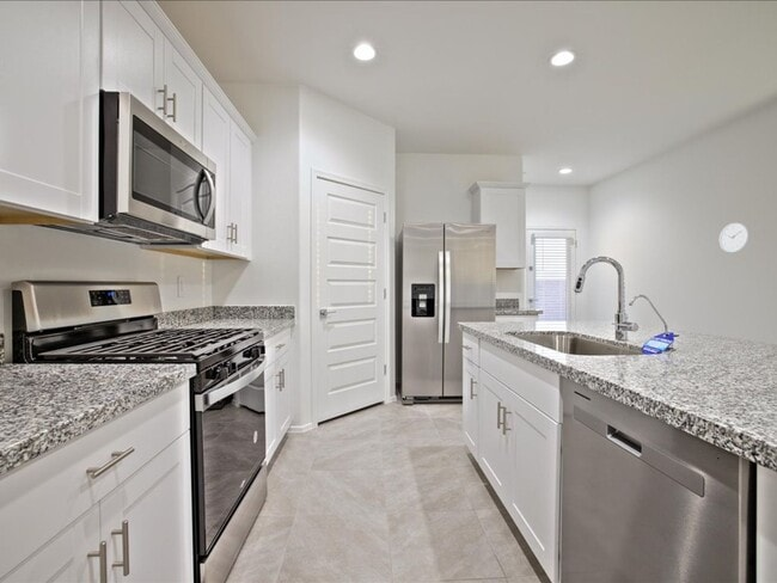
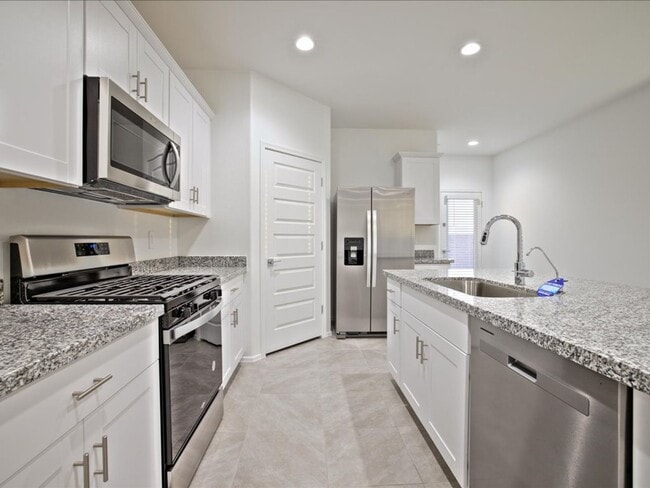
- wall clock [718,222,750,254]
